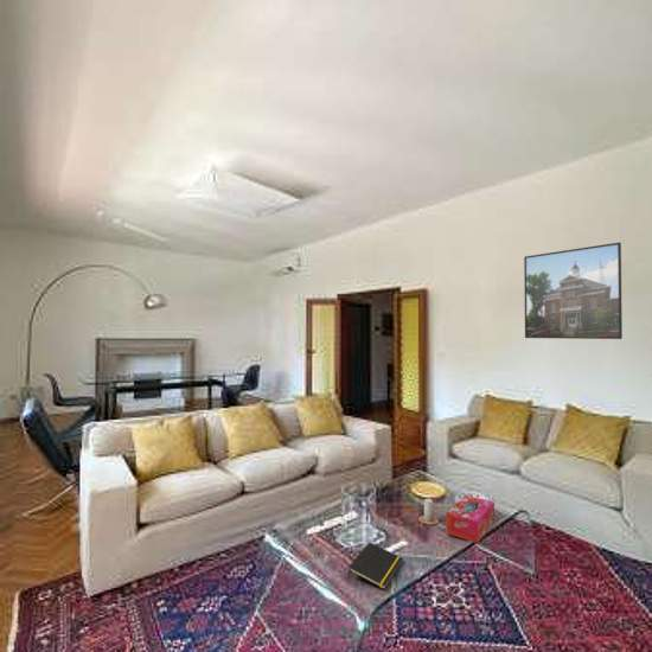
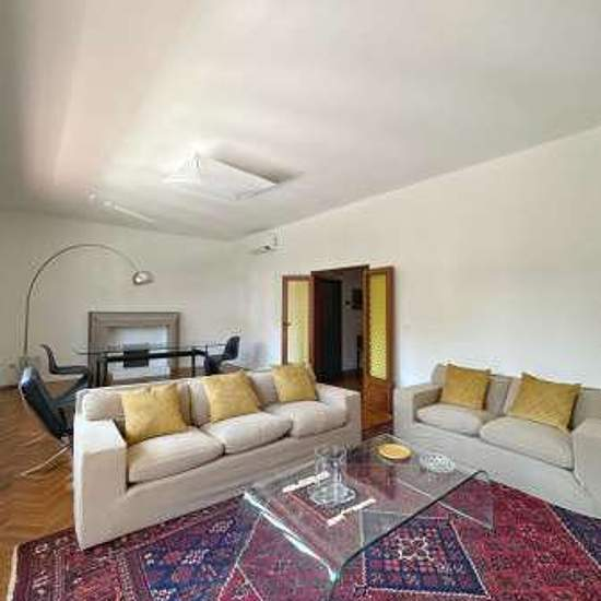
- candle [417,498,440,526]
- notepad [347,542,404,590]
- tissue box [445,494,496,544]
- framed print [523,241,624,340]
